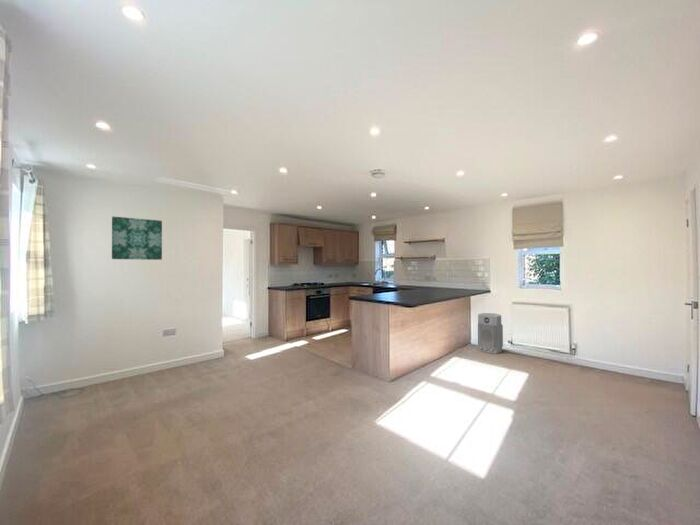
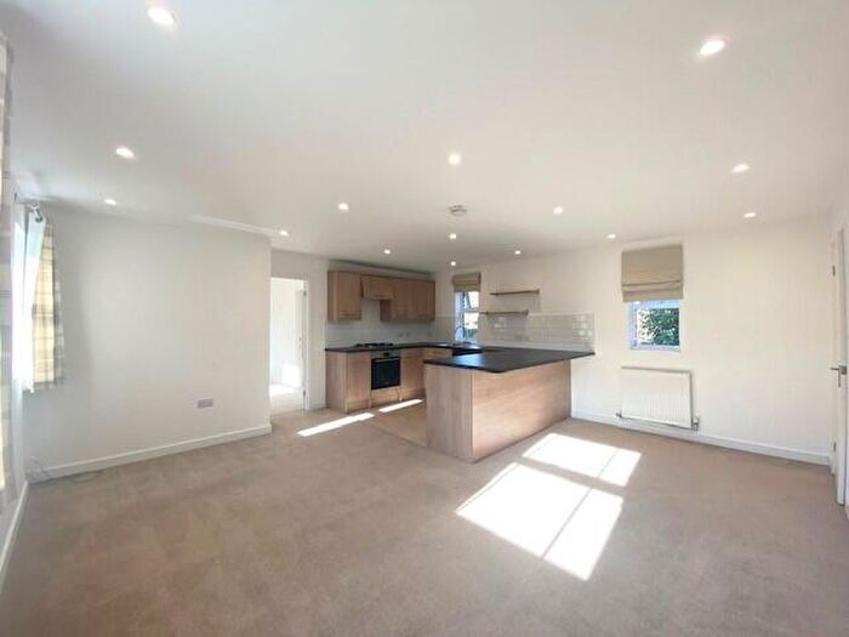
- air purifier [477,312,504,355]
- wall art [111,216,163,261]
